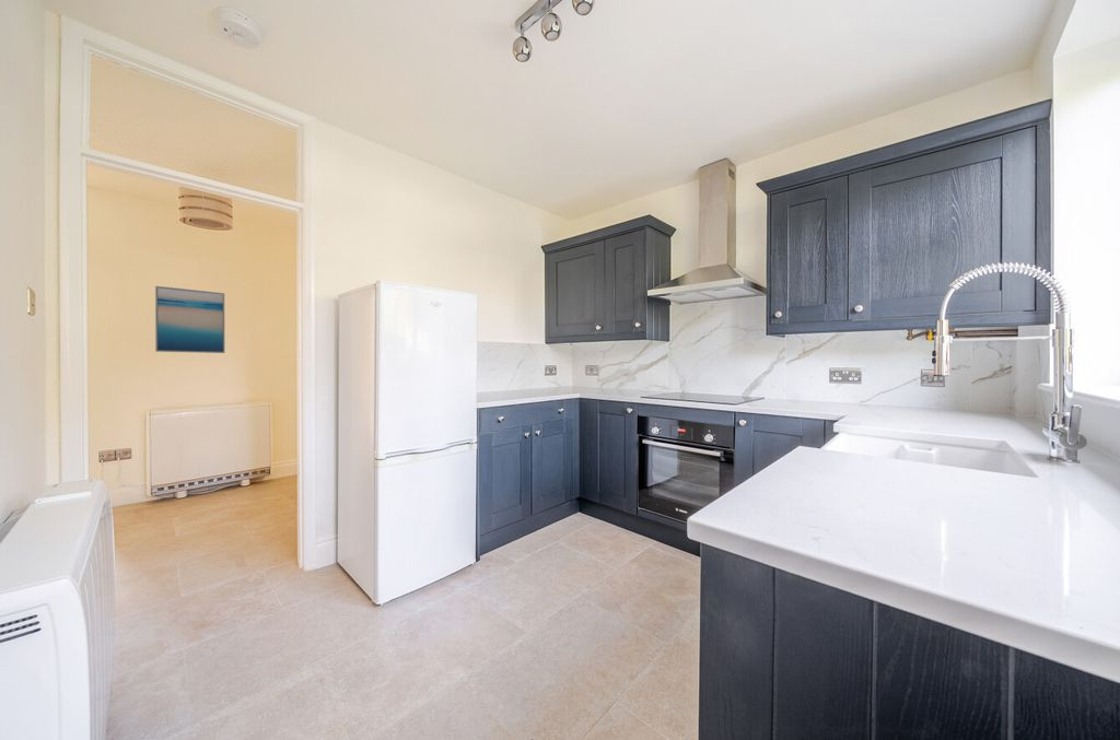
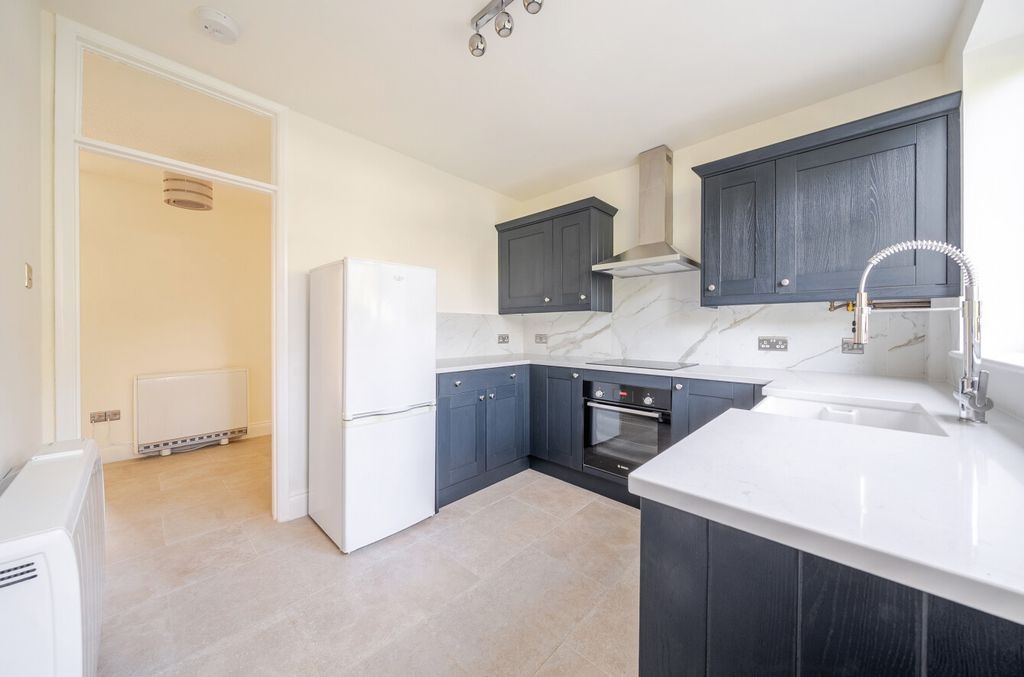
- wall art [154,285,225,354]
